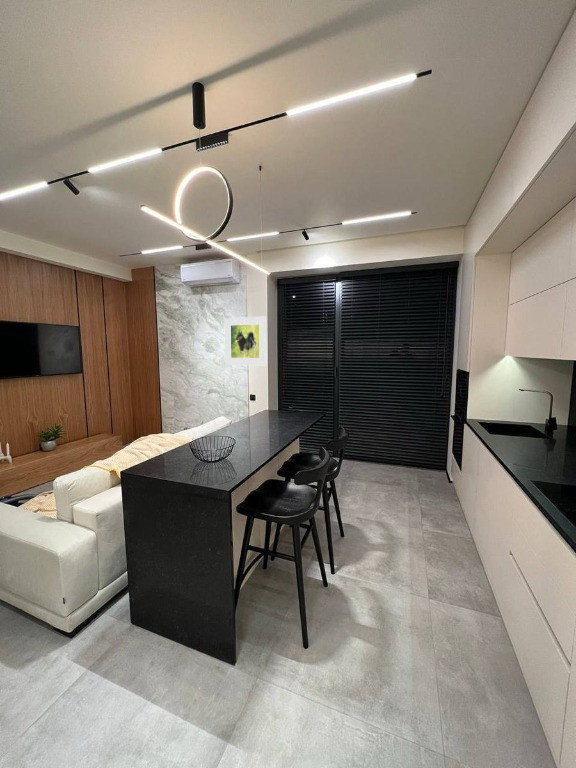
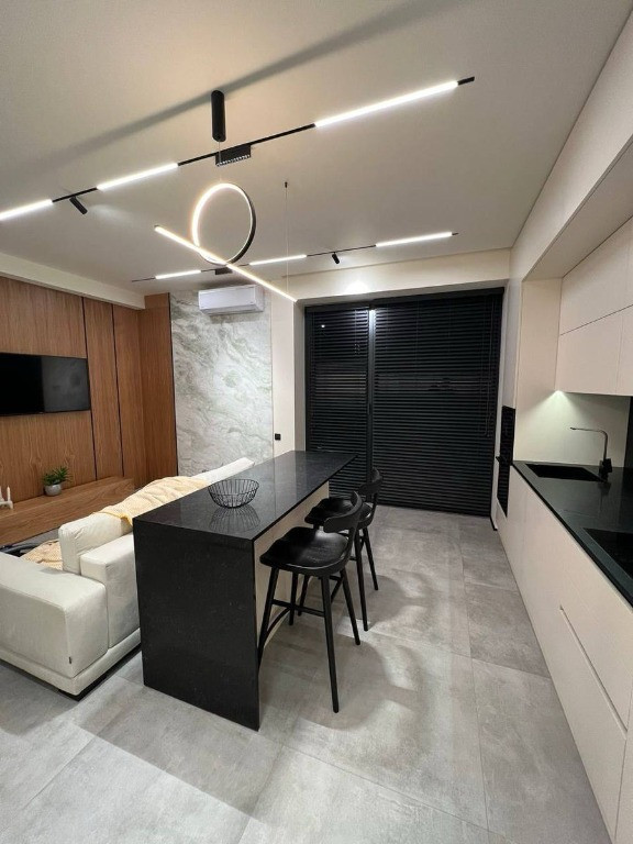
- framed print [223,315,268,366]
